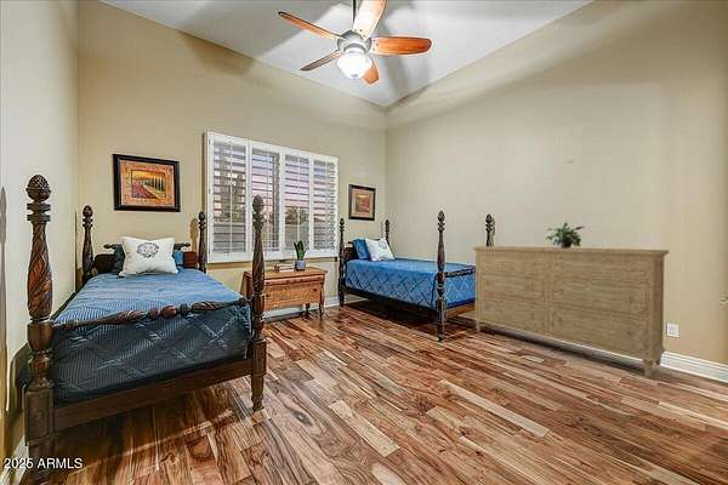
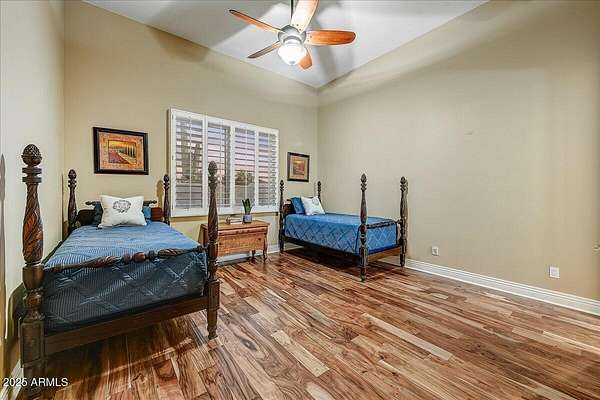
- dresser [472,245,670,378]
- potted plant [545,221,584,249]
